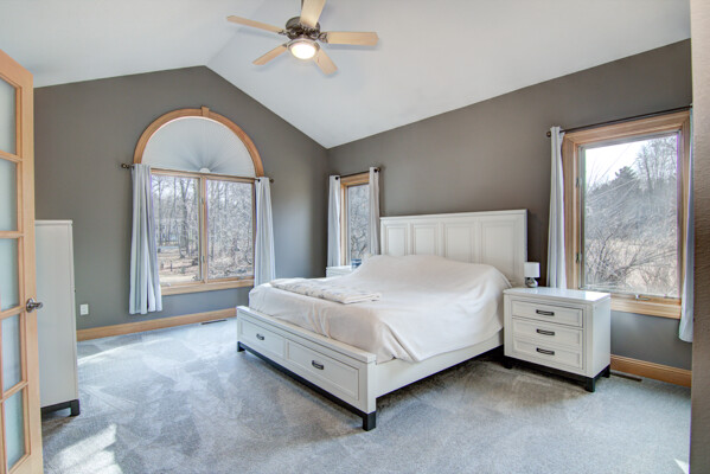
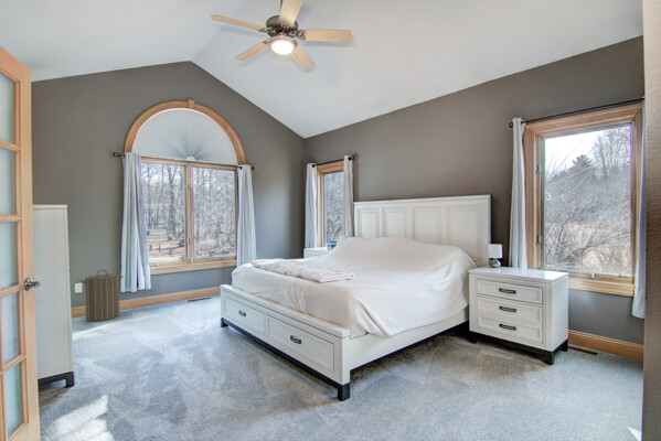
+ laundry hamper [79,269,125,322]
